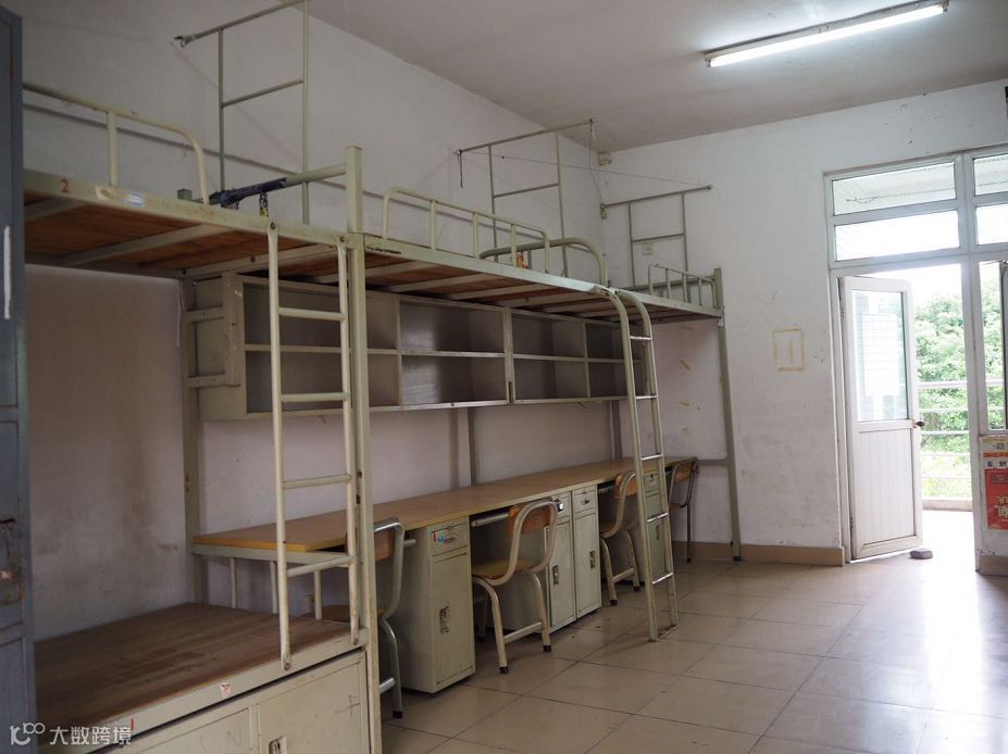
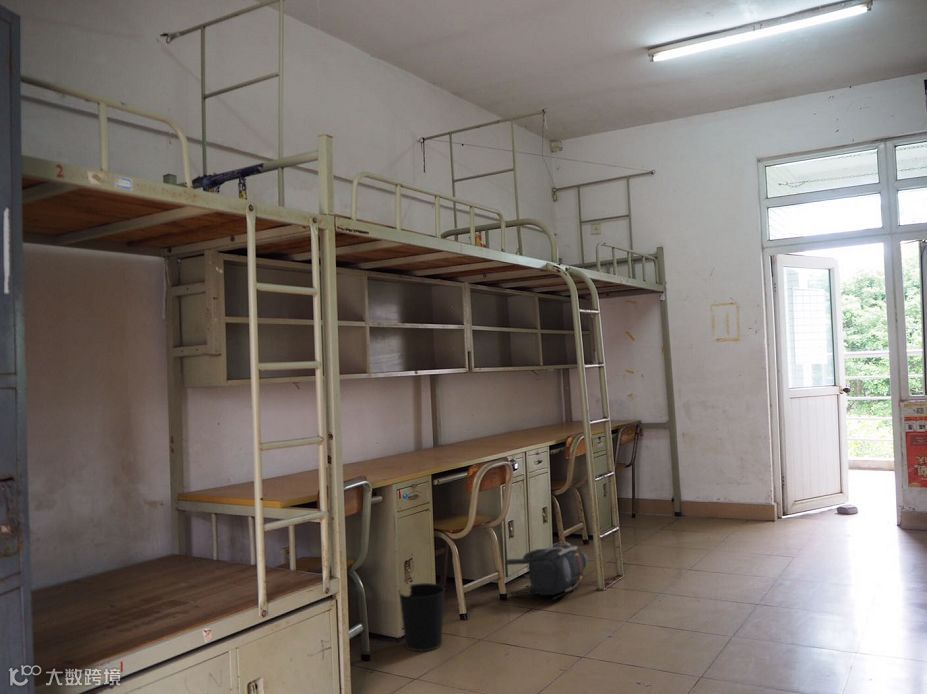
+ wastebasket [397,582,446,652]
+ backpack [504,540,589,600]
